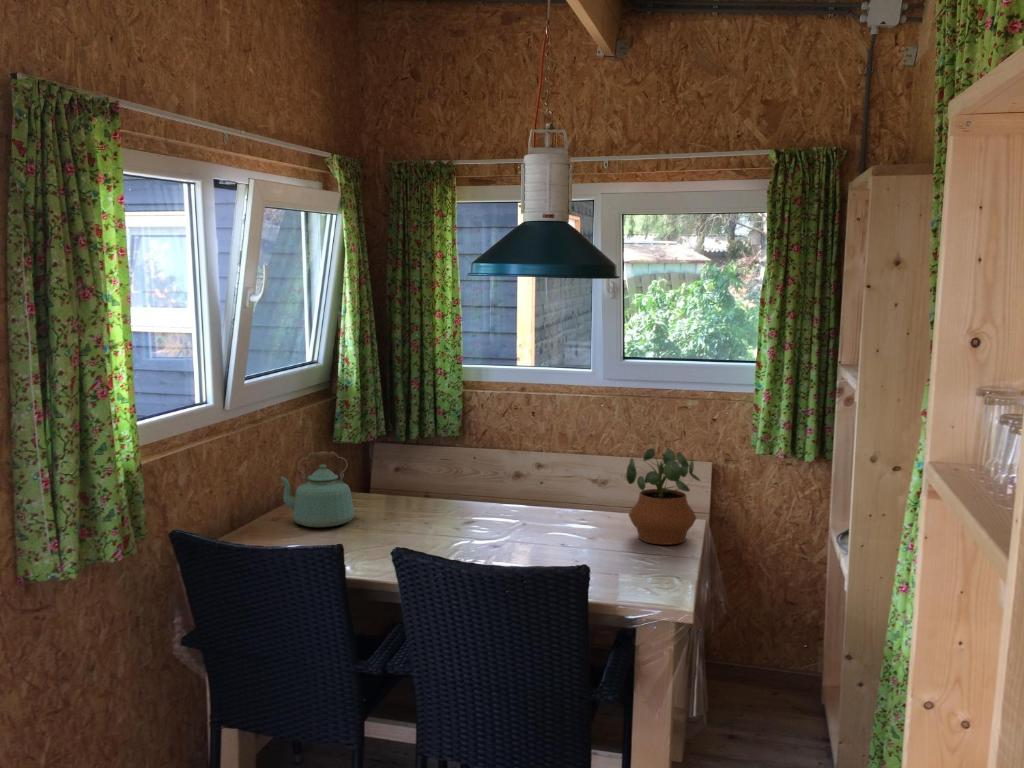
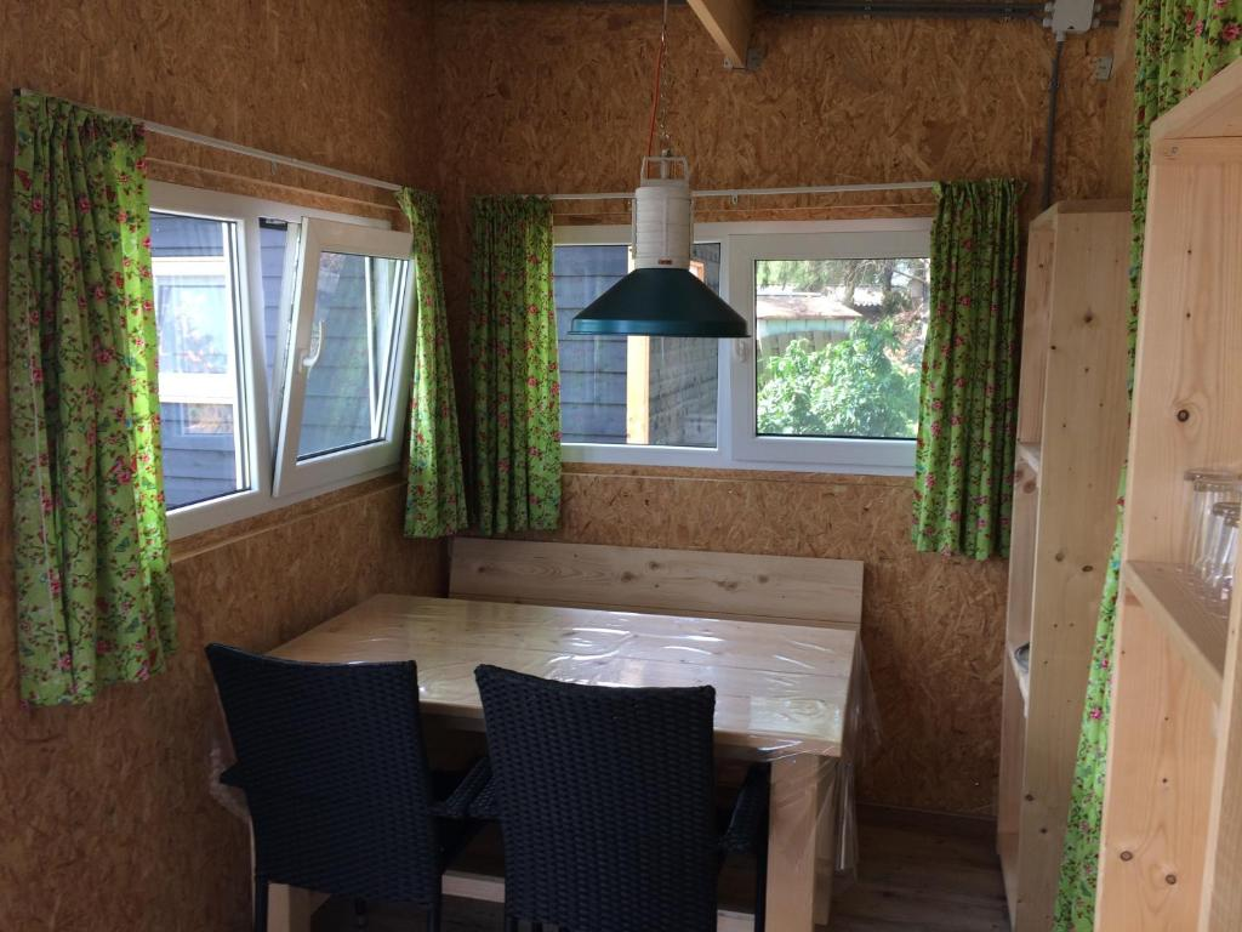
- kettle [278,450,355,528]
- potted plant [625,447,702,546]
